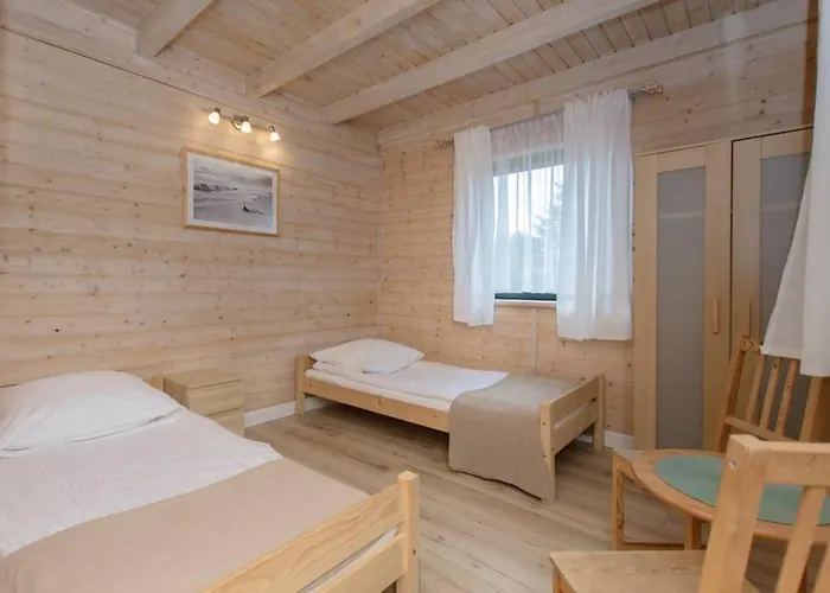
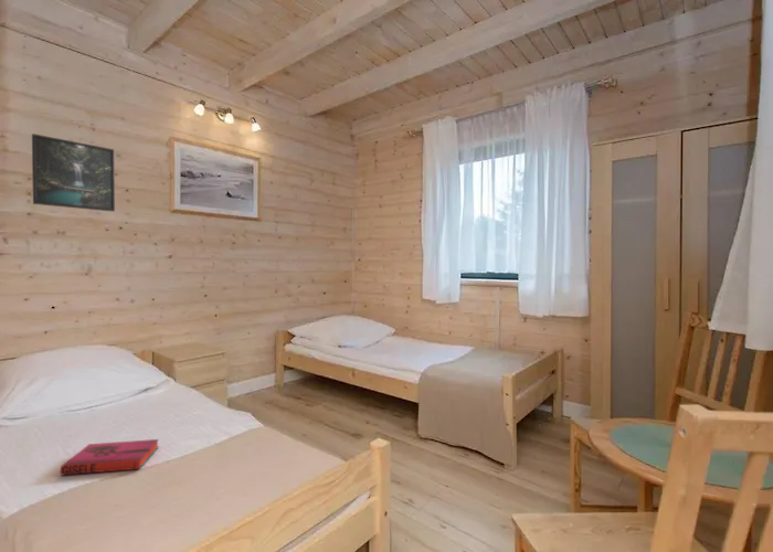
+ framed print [31,132,116,213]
+ hardback book [60,438,160,477]
